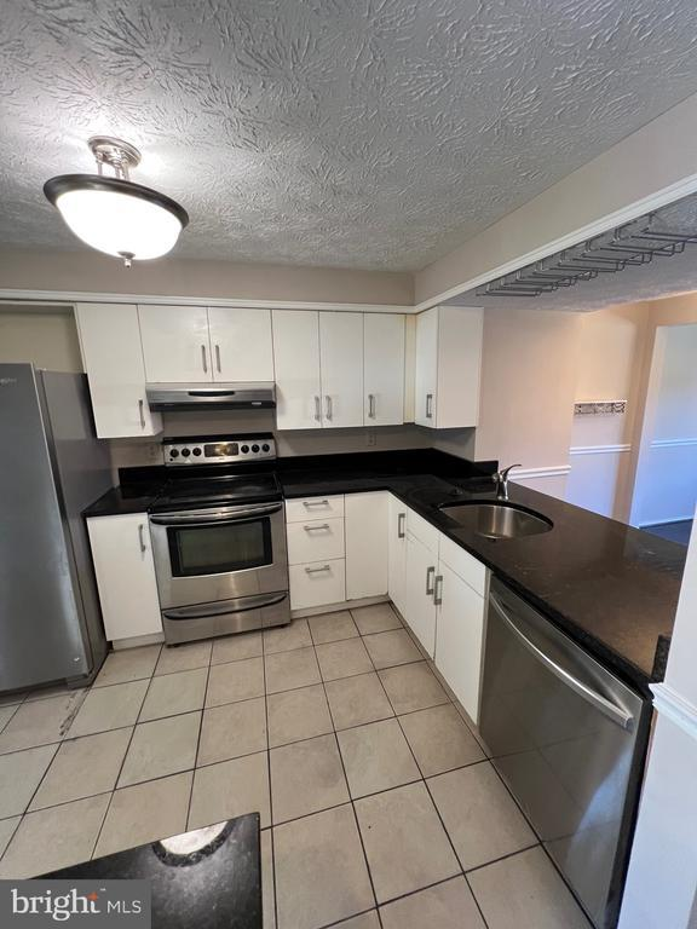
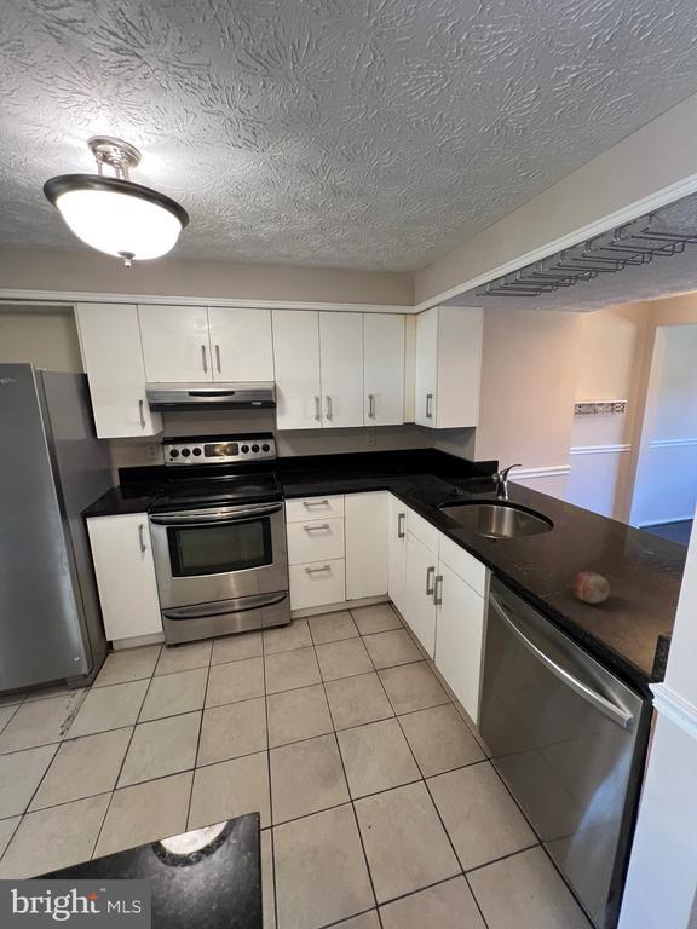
+ fruit [571,567,611,605]
